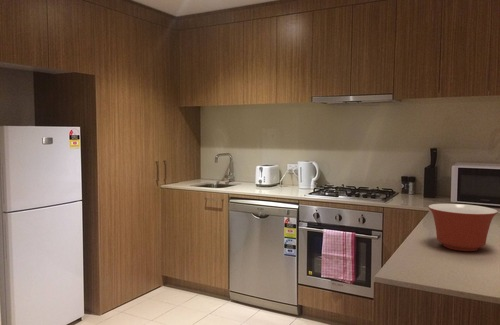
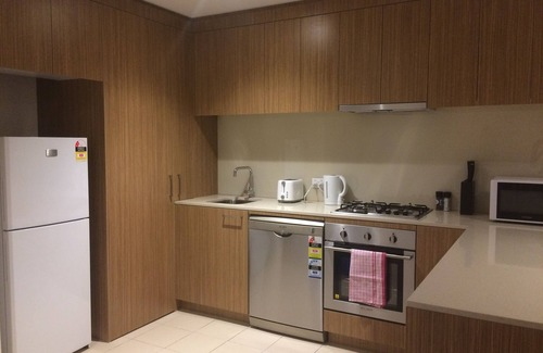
- mixing bowl [427,203,499,252]
